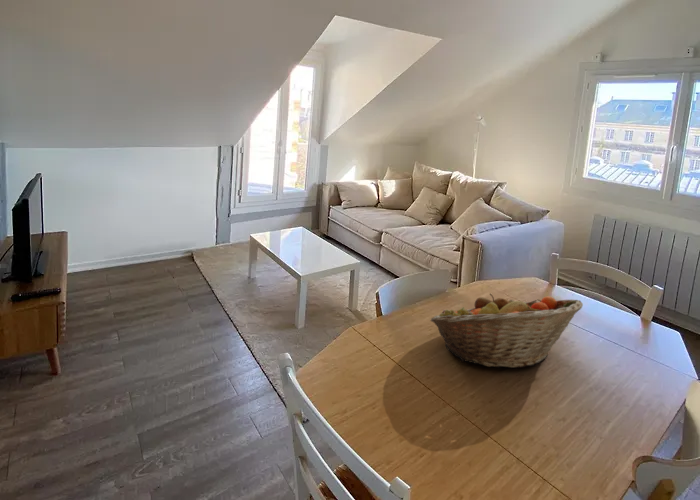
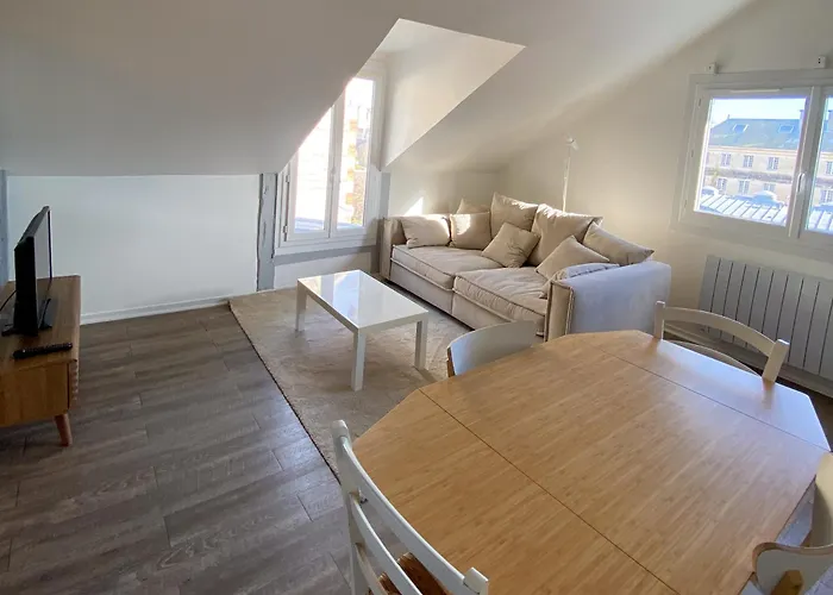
- fruit basket [429,293,584,369]
